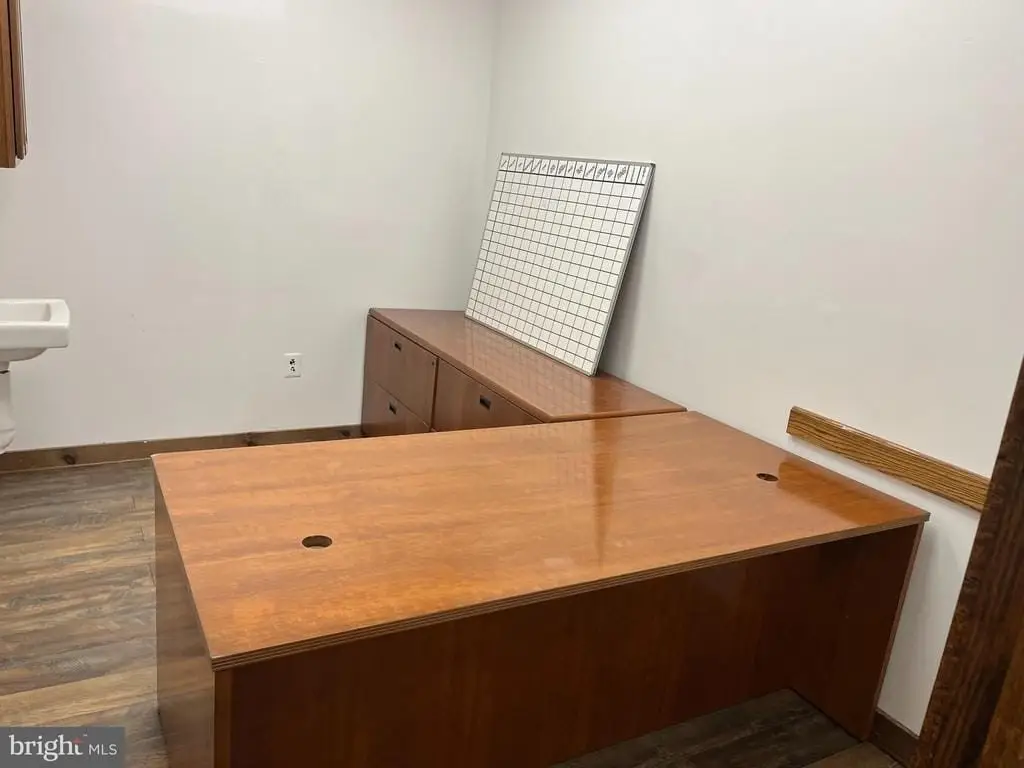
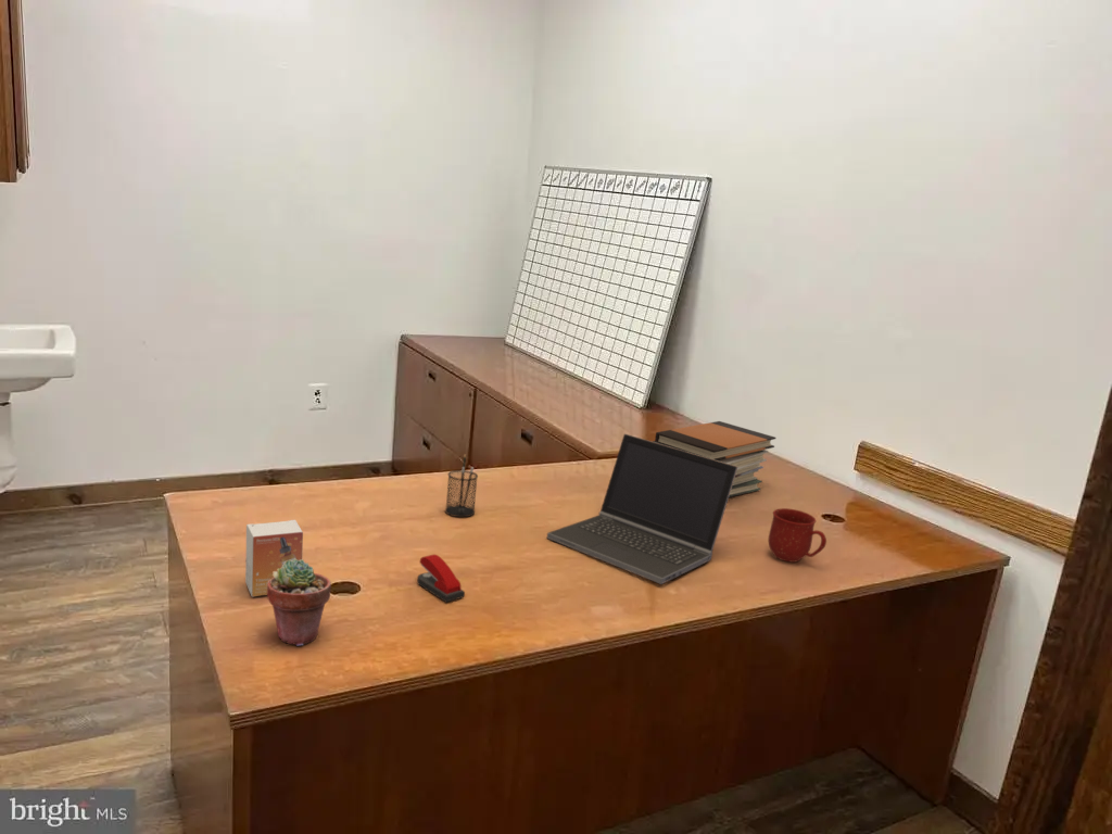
+ small box [244,519,304,598]
+ stapler [416,553,466,603]
+ pencil holder [444,453,479,518]
+ laptop computer [546,432,737,585]
+ potted succulent [266,558,332,647]
+ book stack [652,420,776,498]
+ mug [767,507,827,564]
